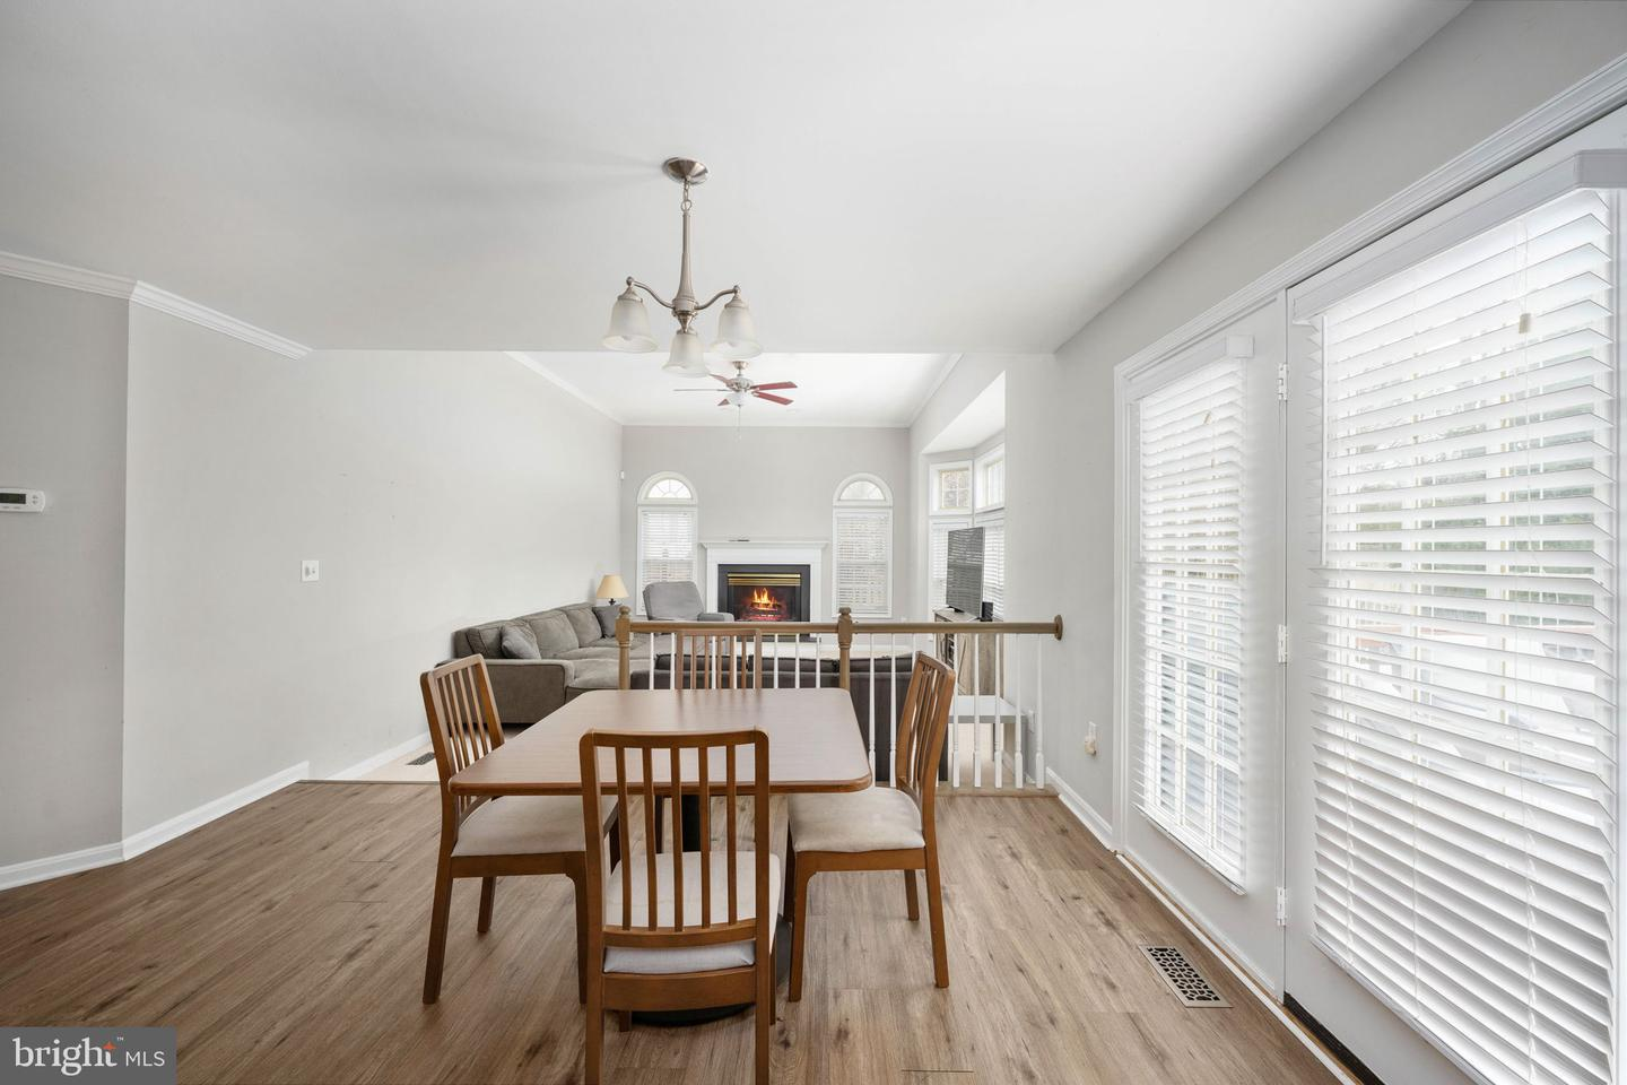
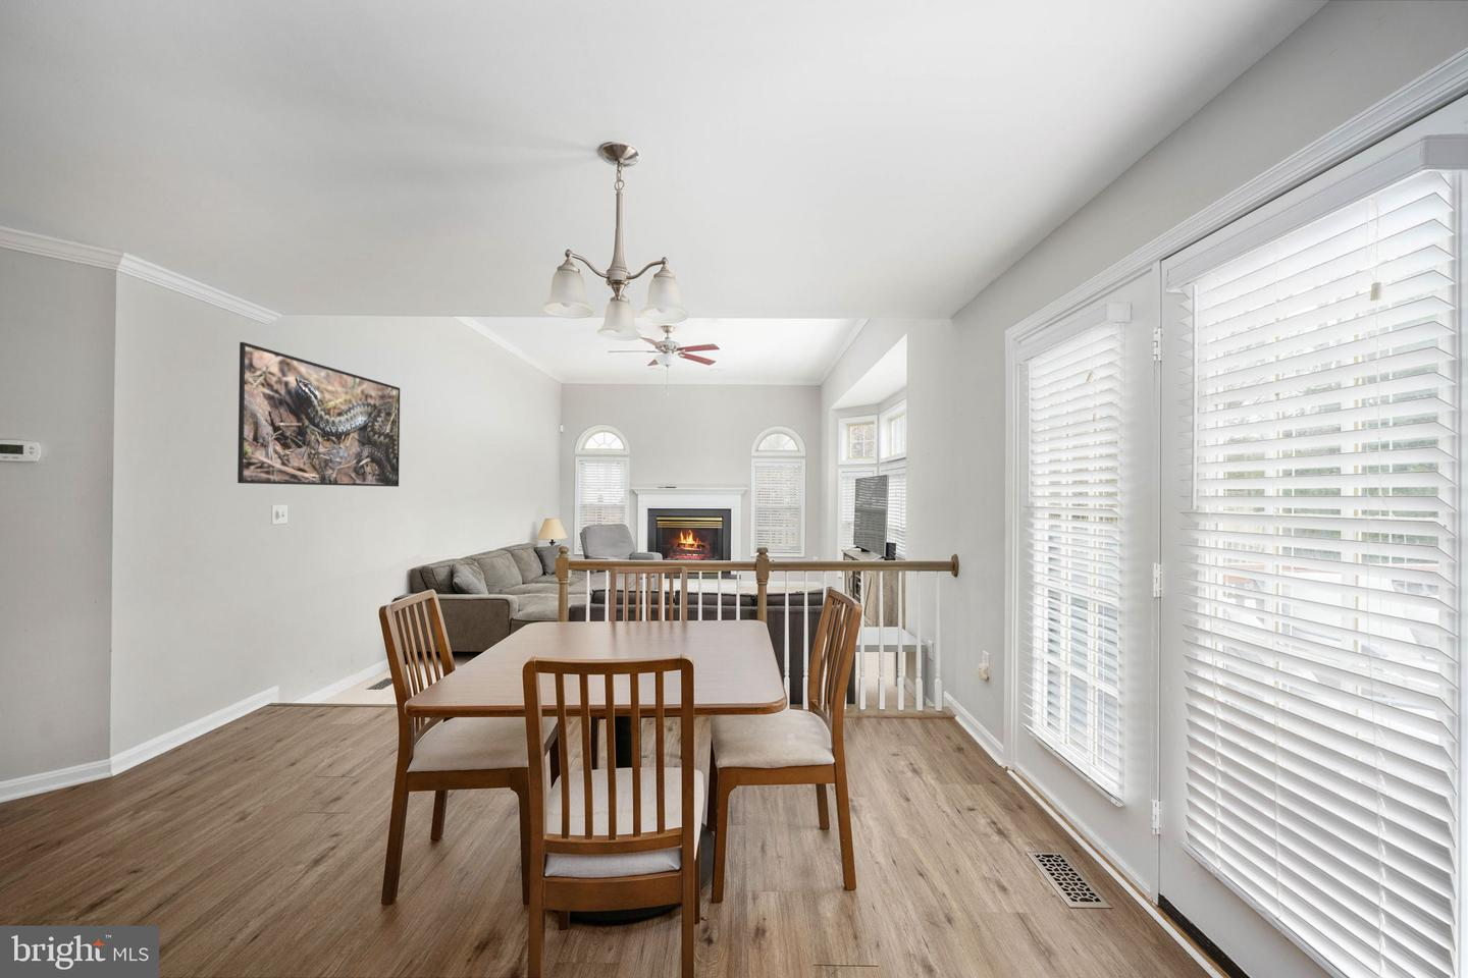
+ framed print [237,342,401,488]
